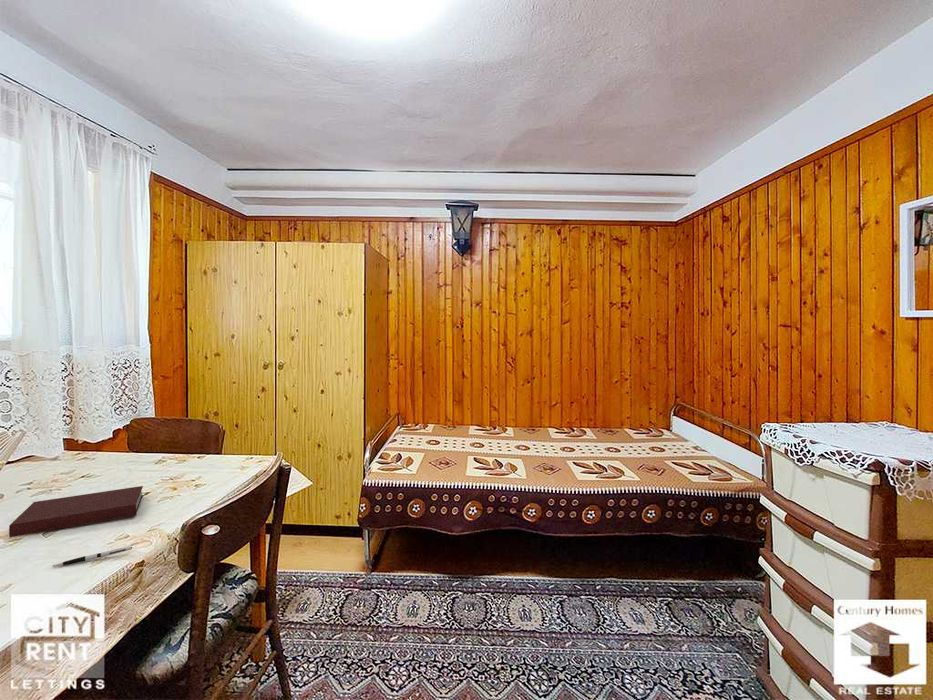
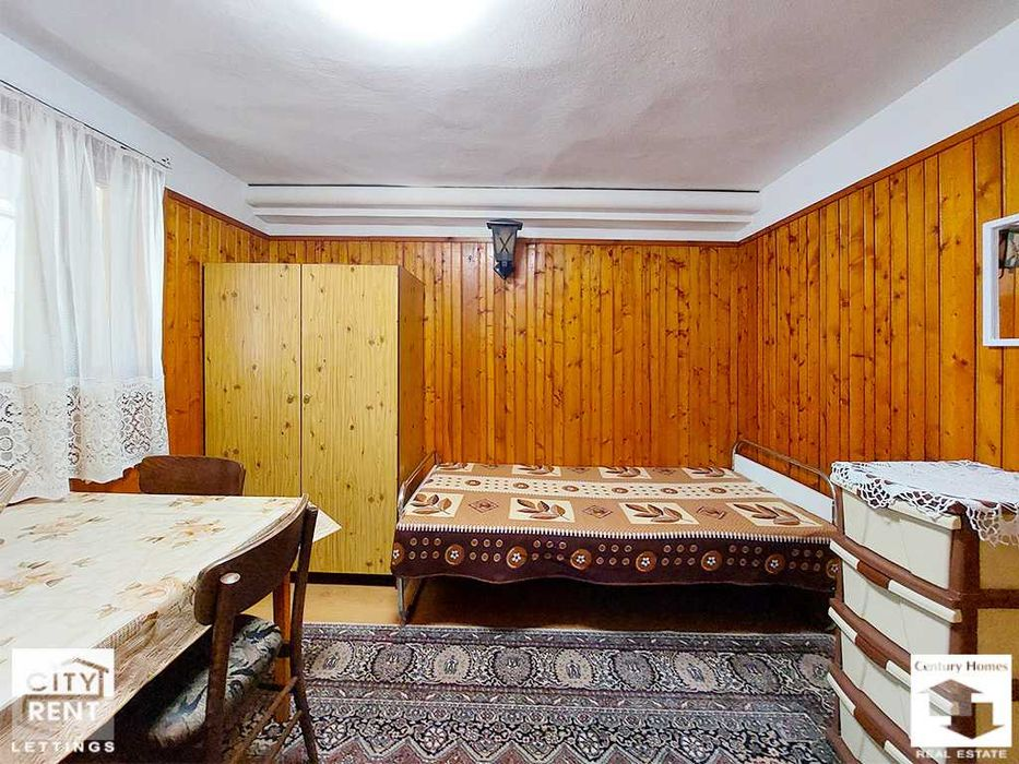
- notebook [8,485,144,538]
- pen [51,545,133,568]
